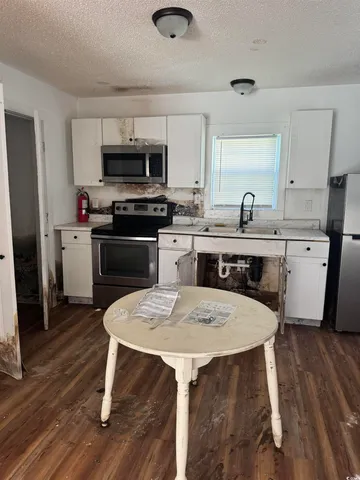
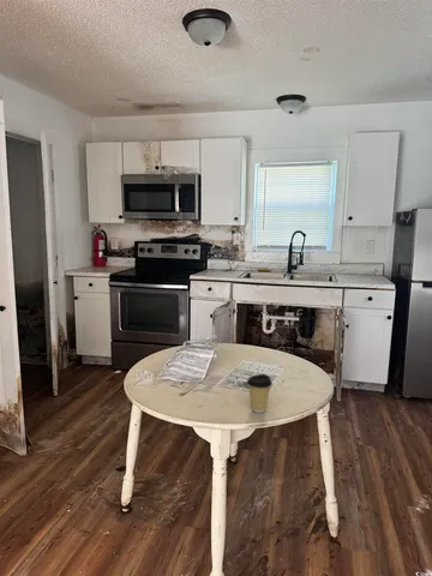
+ coffee cup [246,373,274,414]
